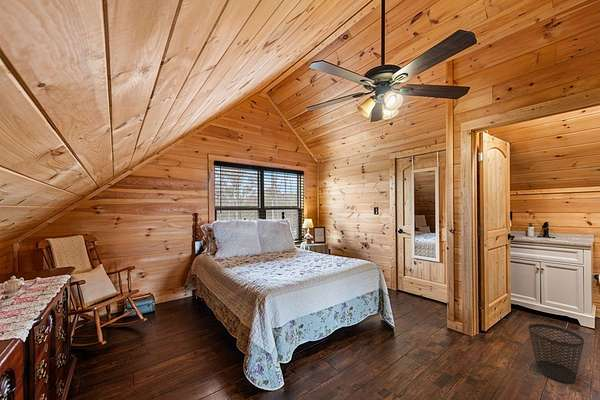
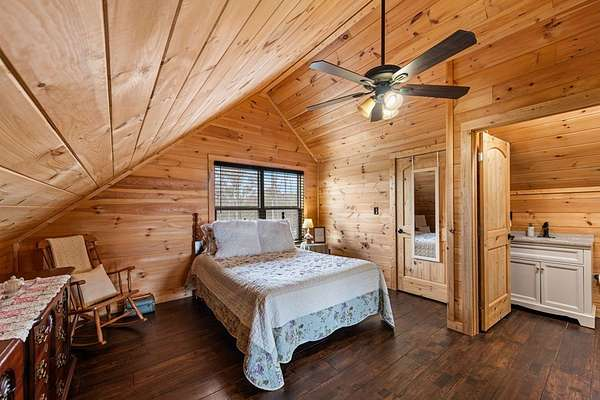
- wastebasket [528,323,585,384]
